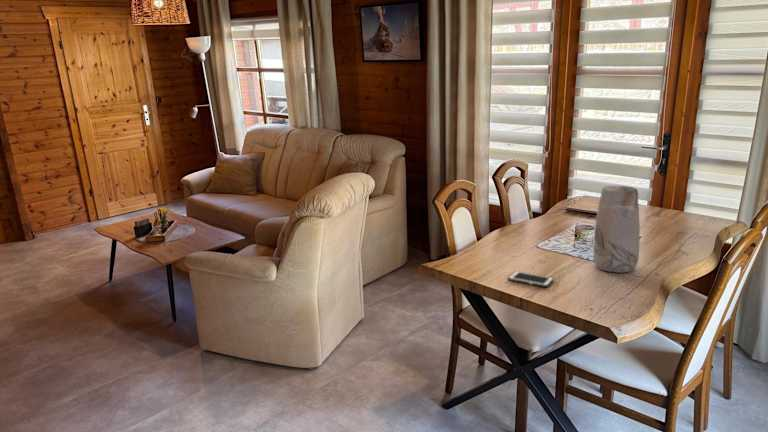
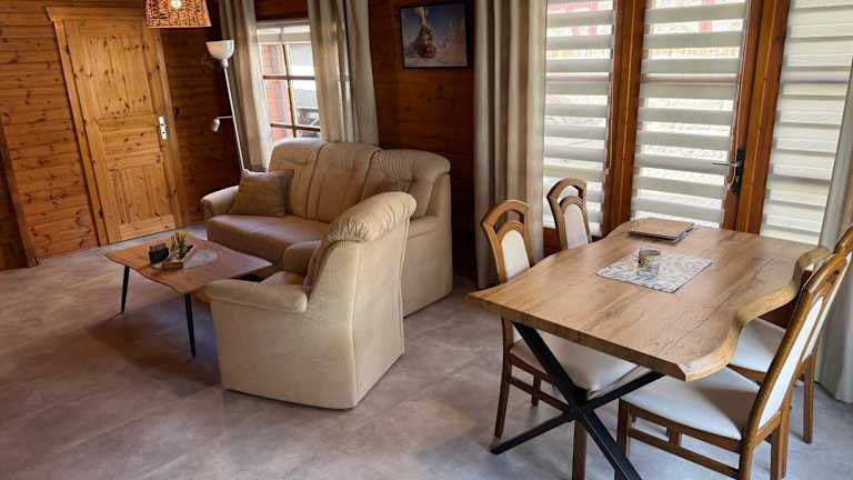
- vase [592,185,641,274]
- cell phone [507,270,555,288]
